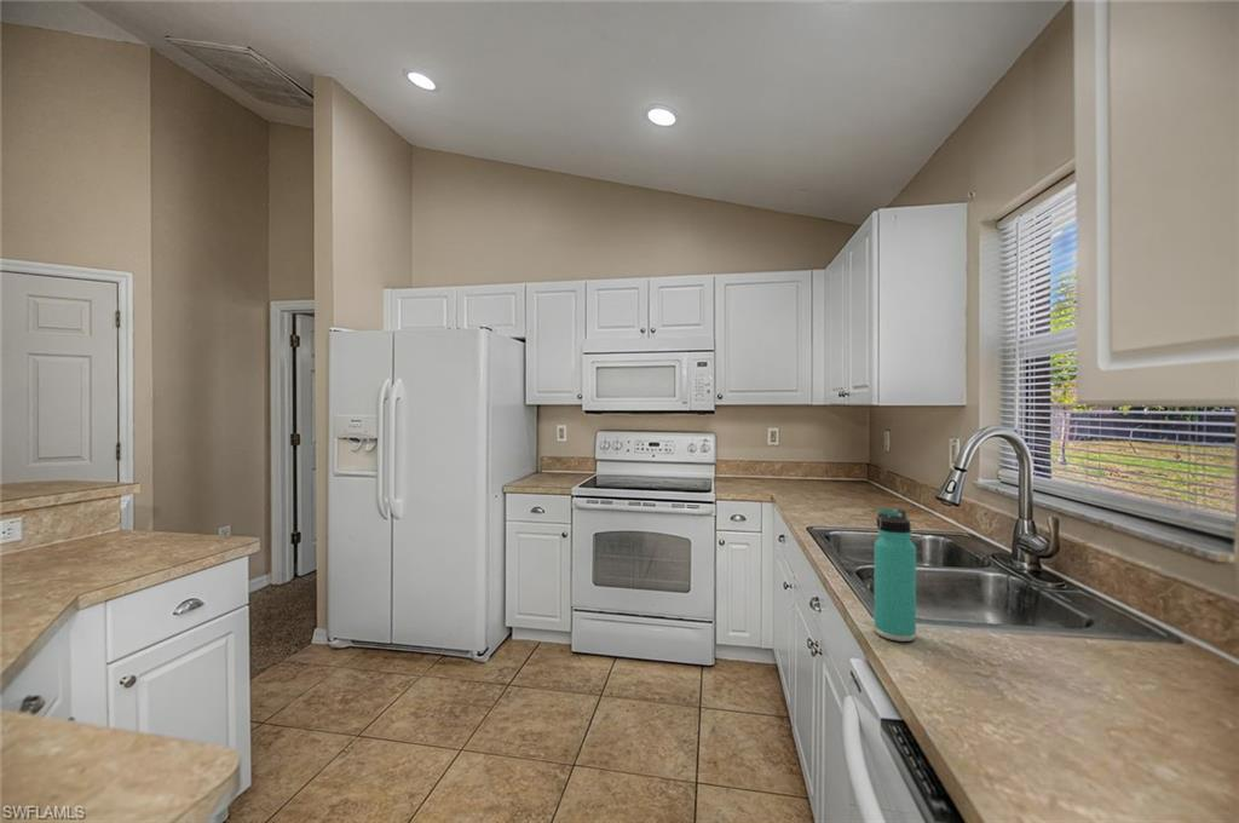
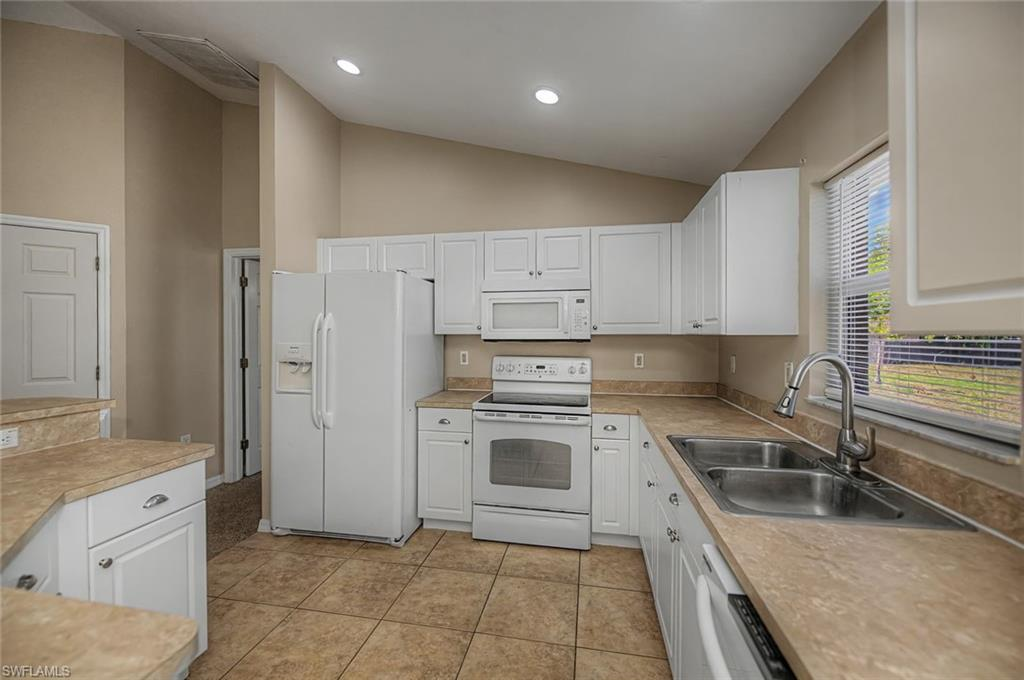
- thermos bottle [874,507,917,643]
